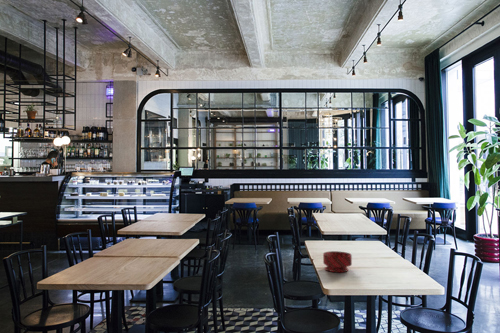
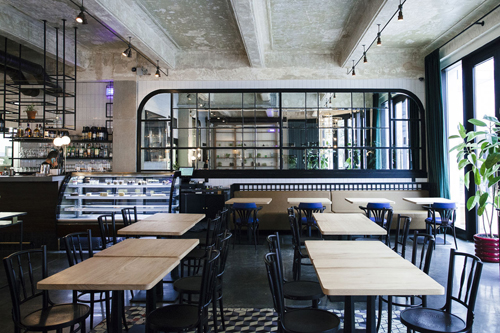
- bowl [322,250,353,273]
